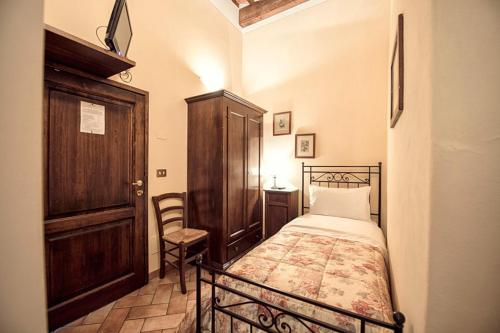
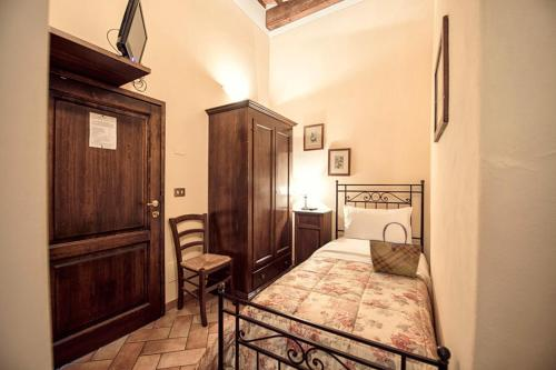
+ tote bag [368,221,423,279]
